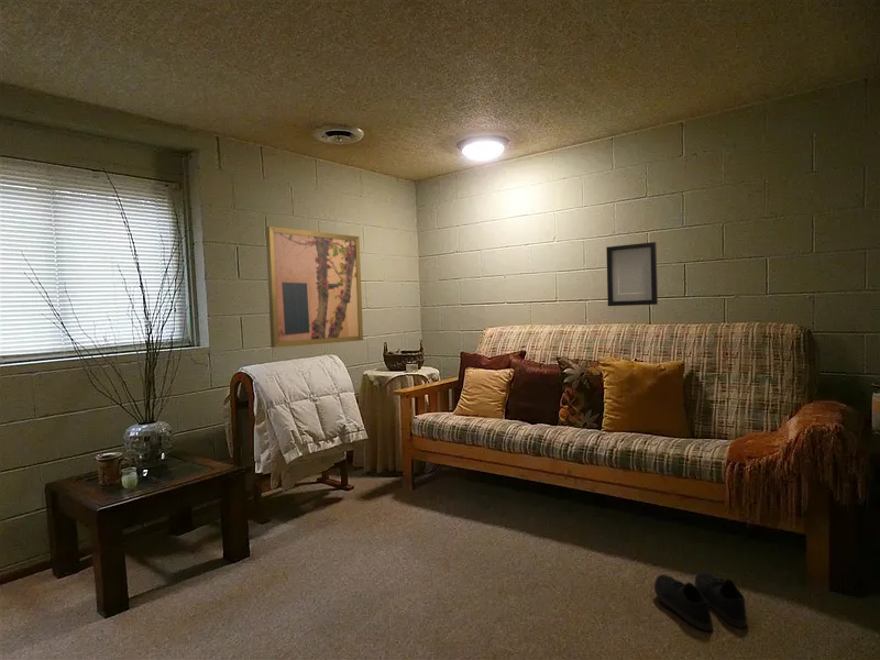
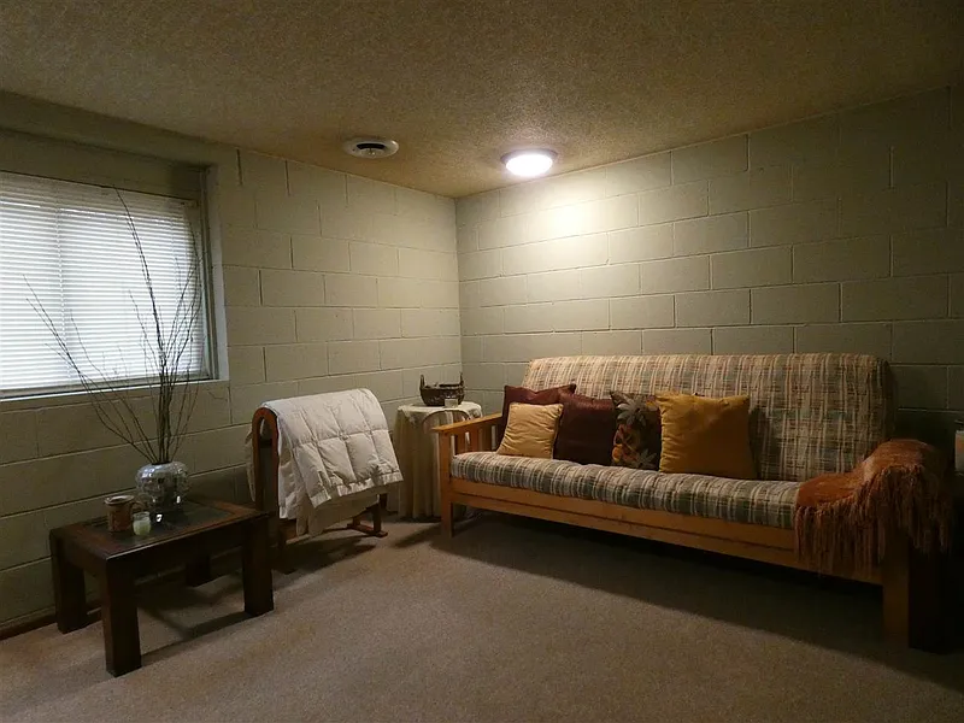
- wall art [265,226,364,349]
- shoe [653,570,748,632]
- picture frame [605,241,659,307]
